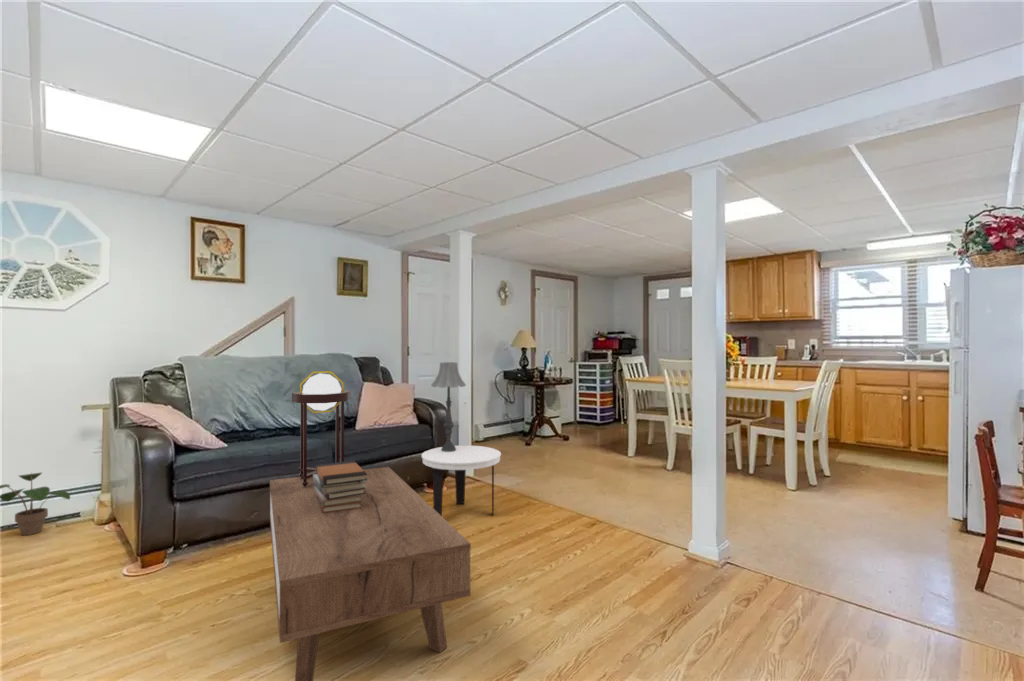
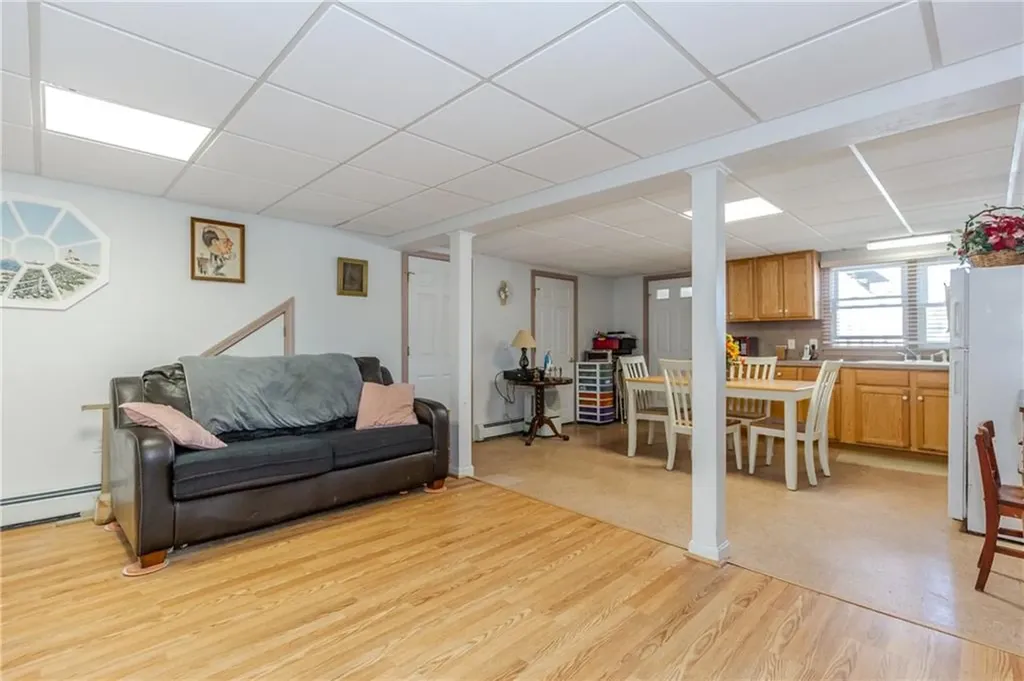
- book stack [313,460,367,513]
- coffee table [269,466,472,681]
- potted plant [0,471,71,536]
- table lamp [430,361,467,452]
- table lamp [291,370,352,487]
- side table [421,444,502,517]
